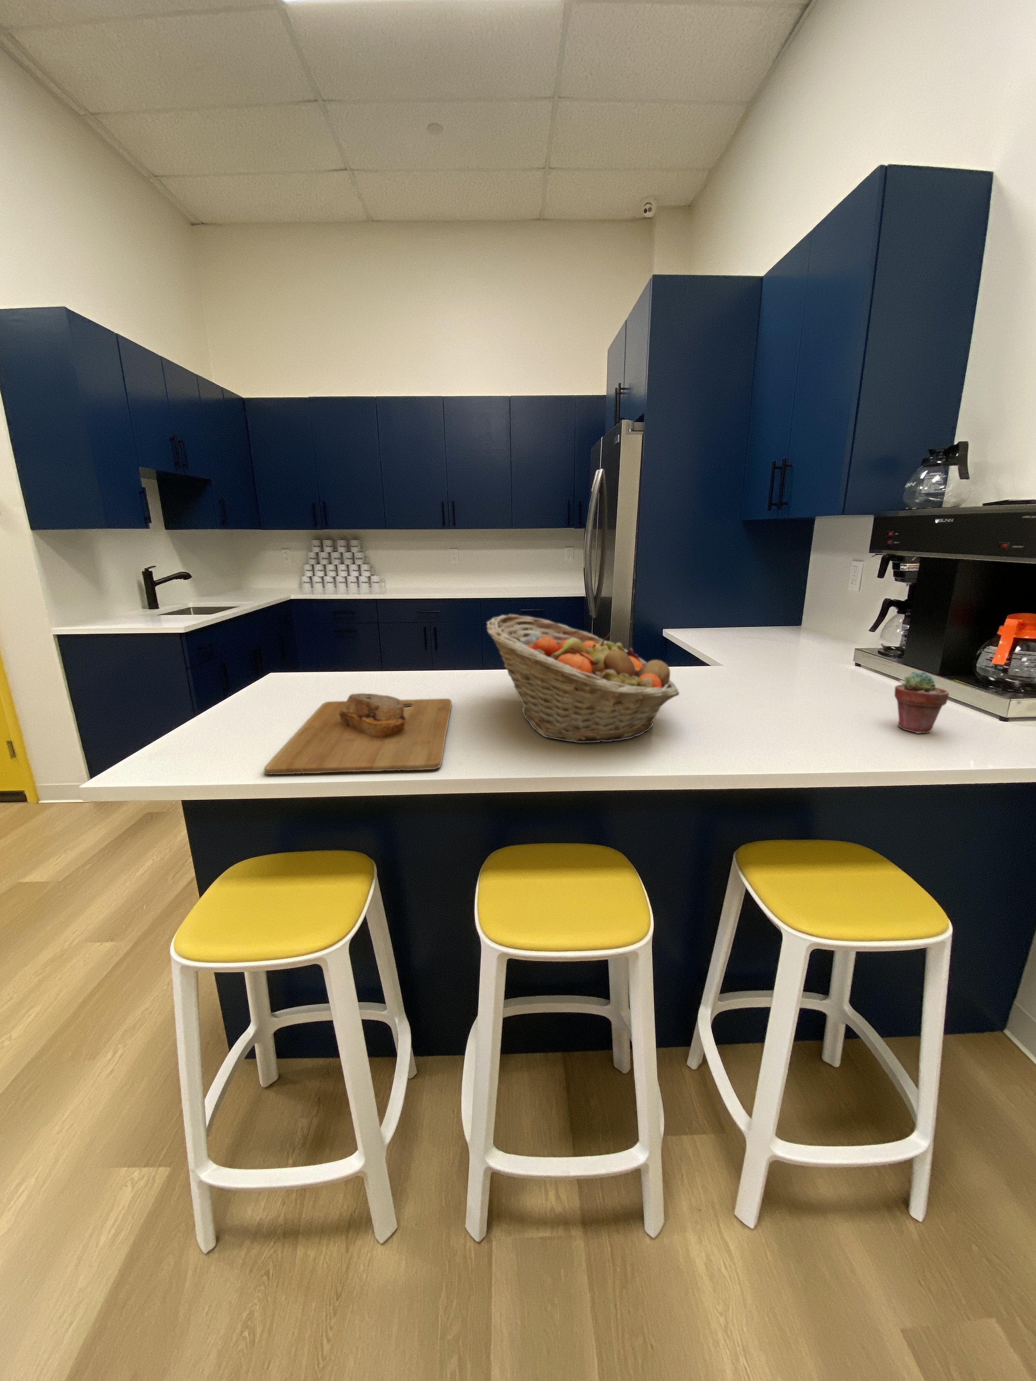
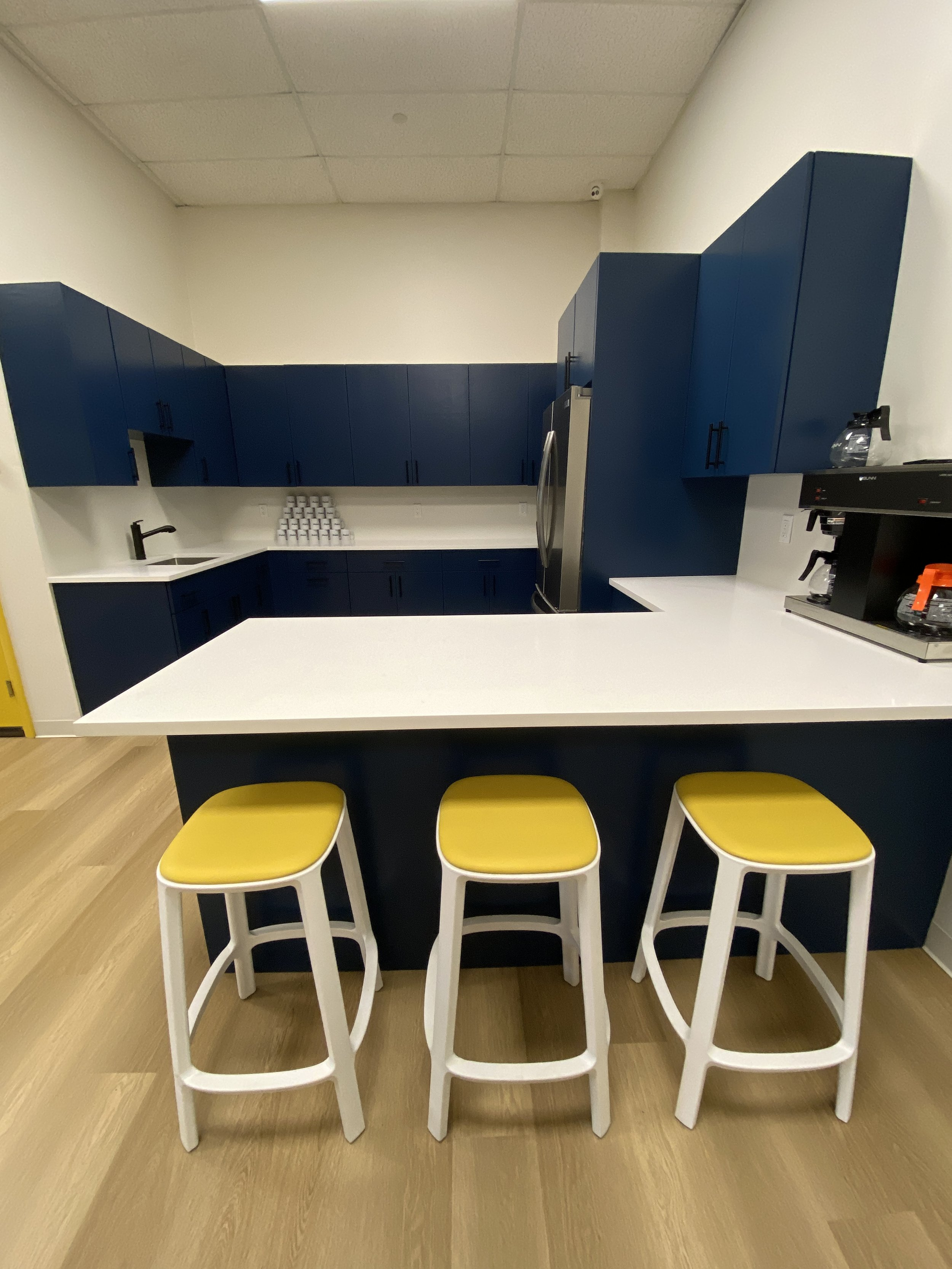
- potted succulent [893,670,949,733]
- cutting board [263,693,452,775]
- fruit basket [485,614,680,743]
